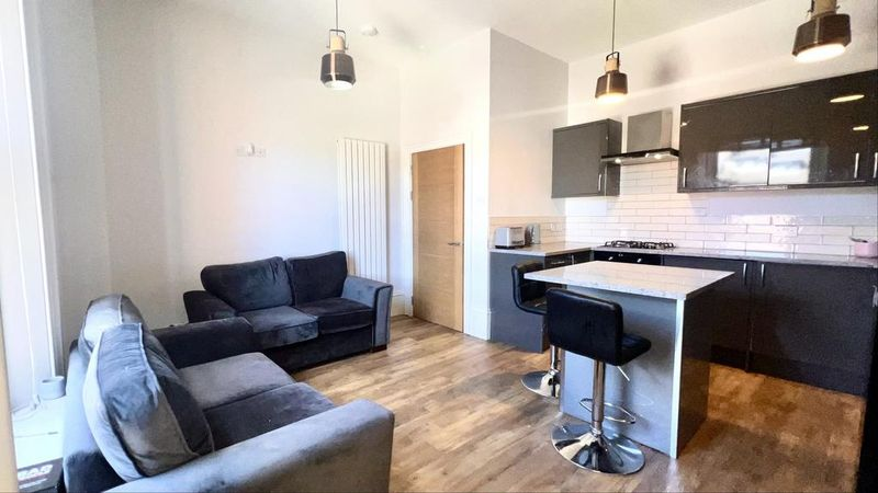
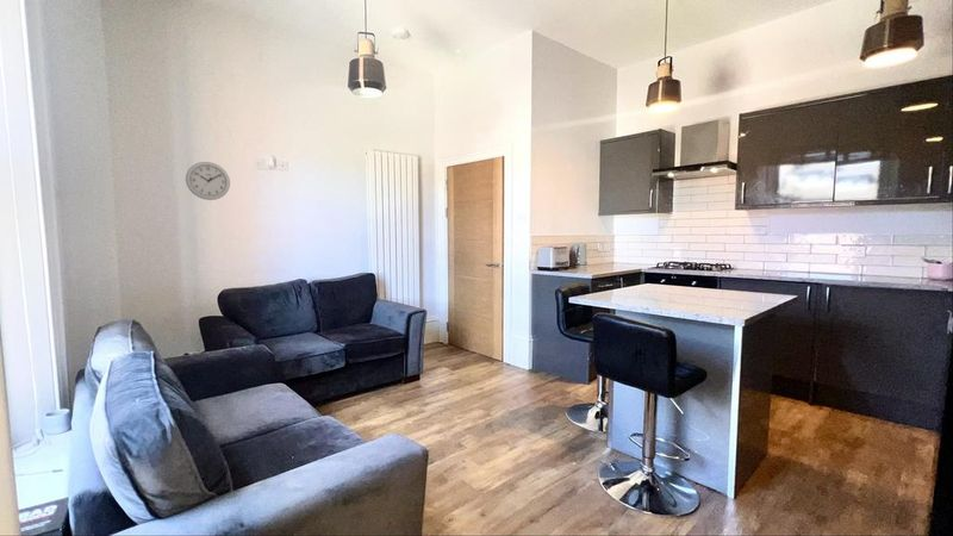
+ wall clock [185,161,231,201]
